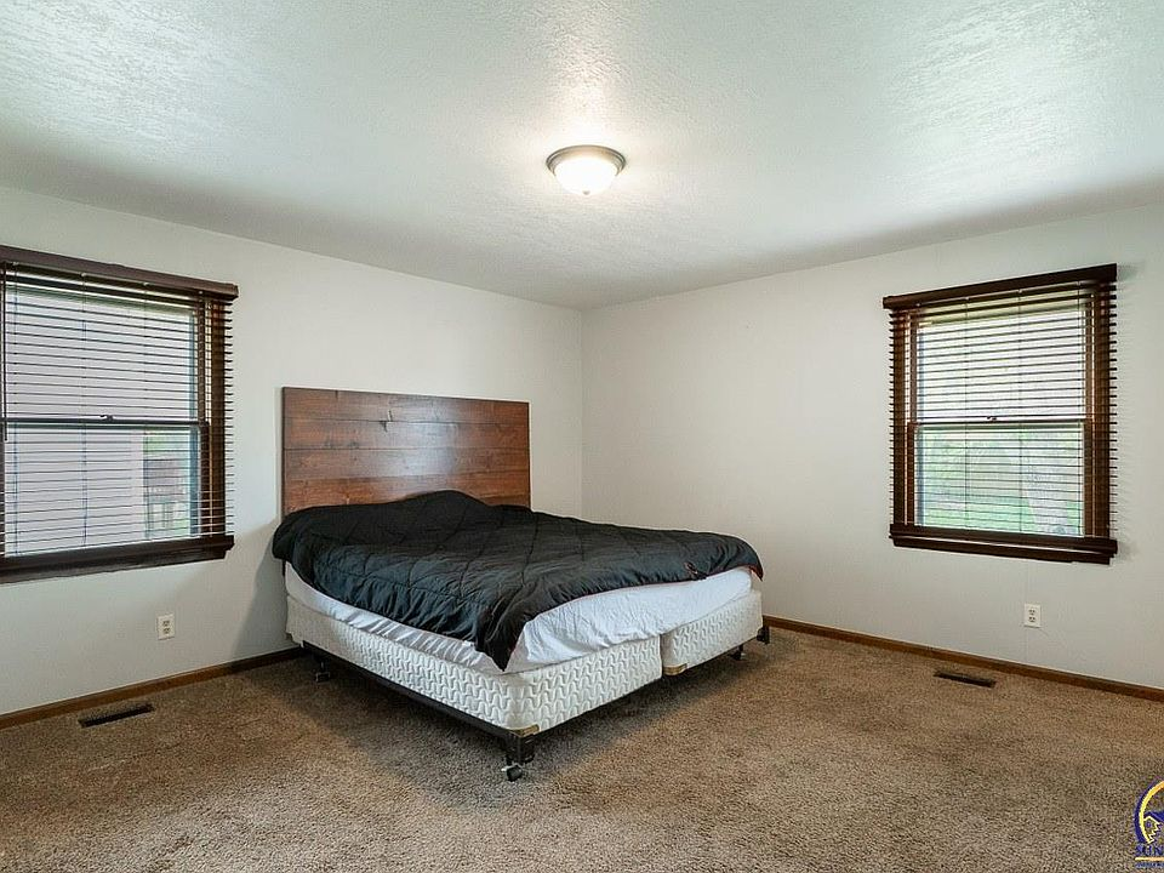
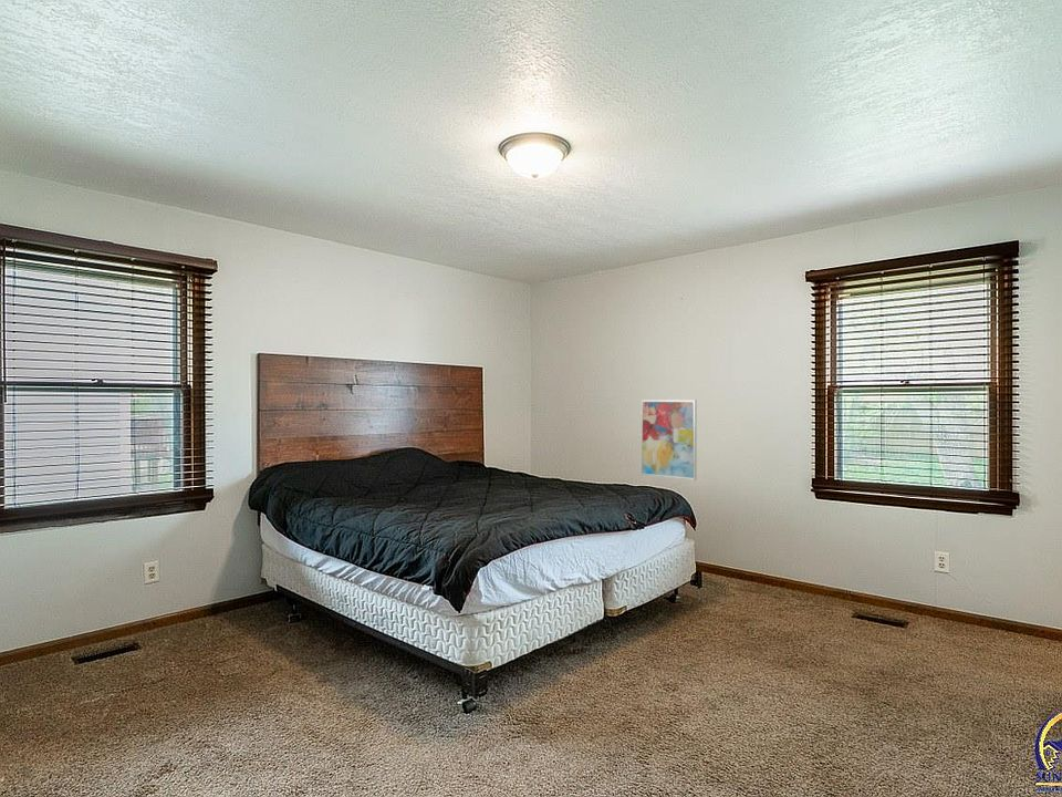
+ wall art [641,398,698,482]
